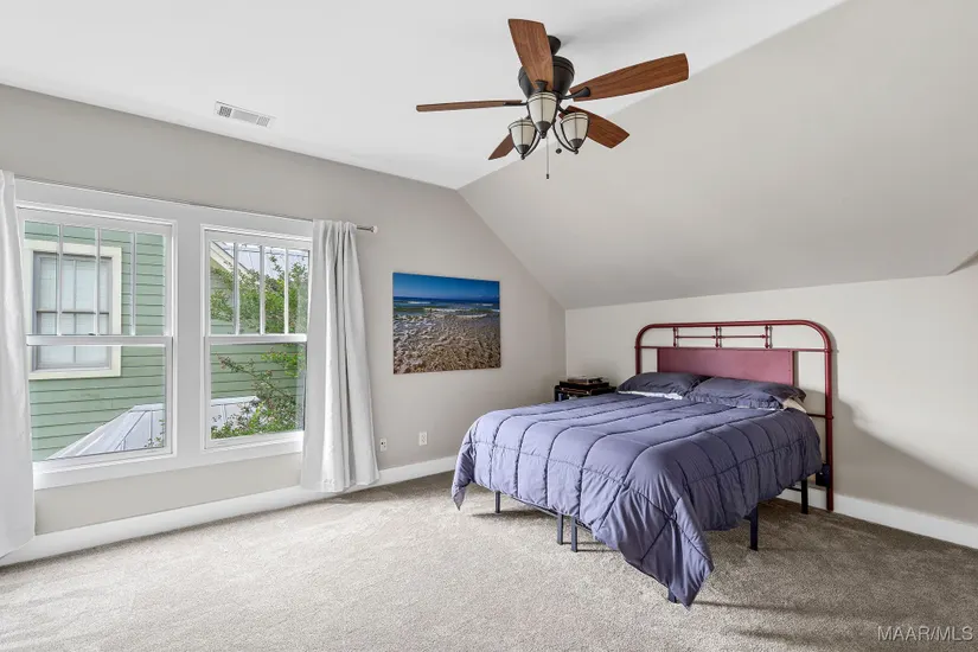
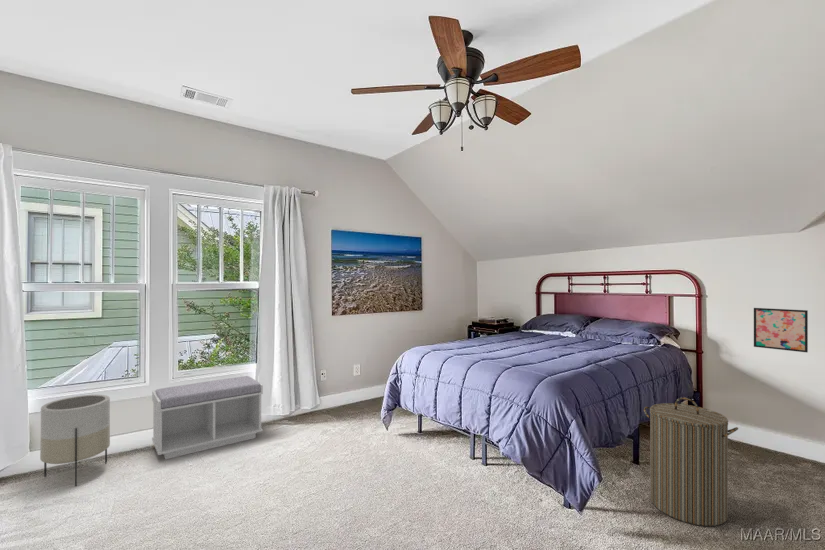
+ bench [151,375,264,460]
+ laundry hamper [643,397,739,527]
+ wall art [753,307,809,353]
+ planter [39,394,111,487]
